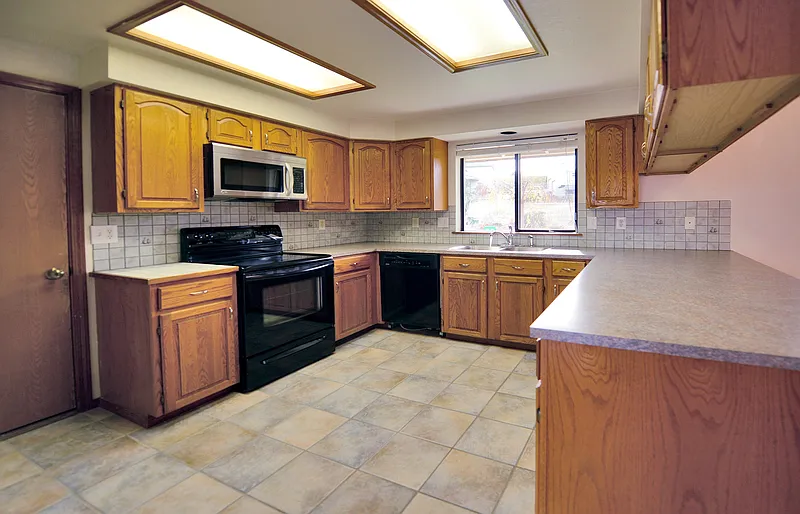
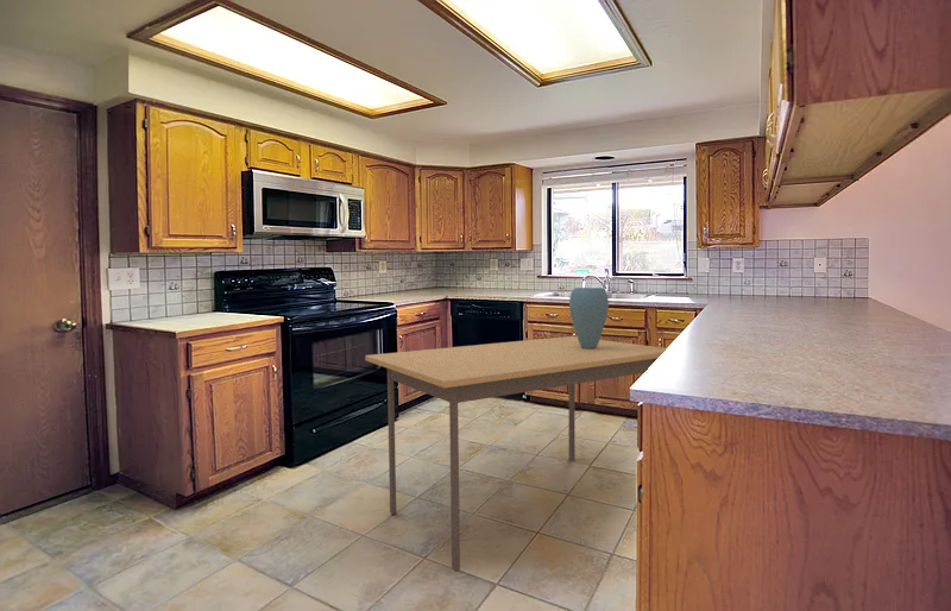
+ vase [568,286,610,349]
+ dining table [364,335,667,573]
